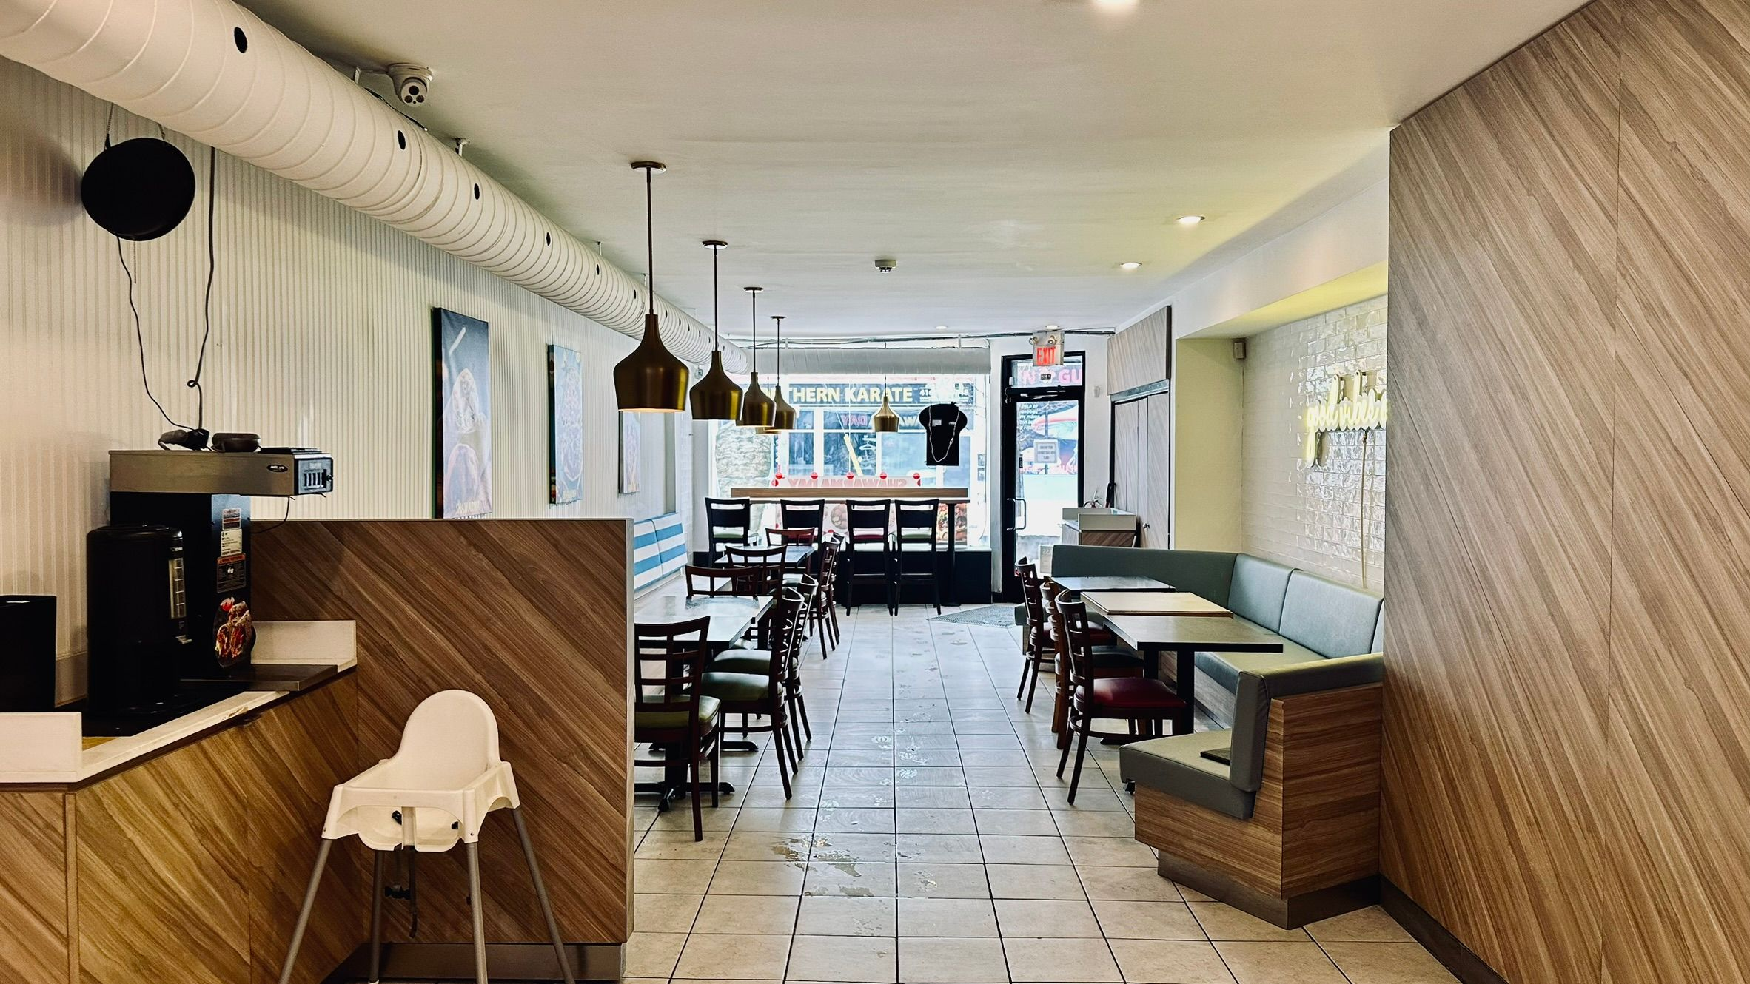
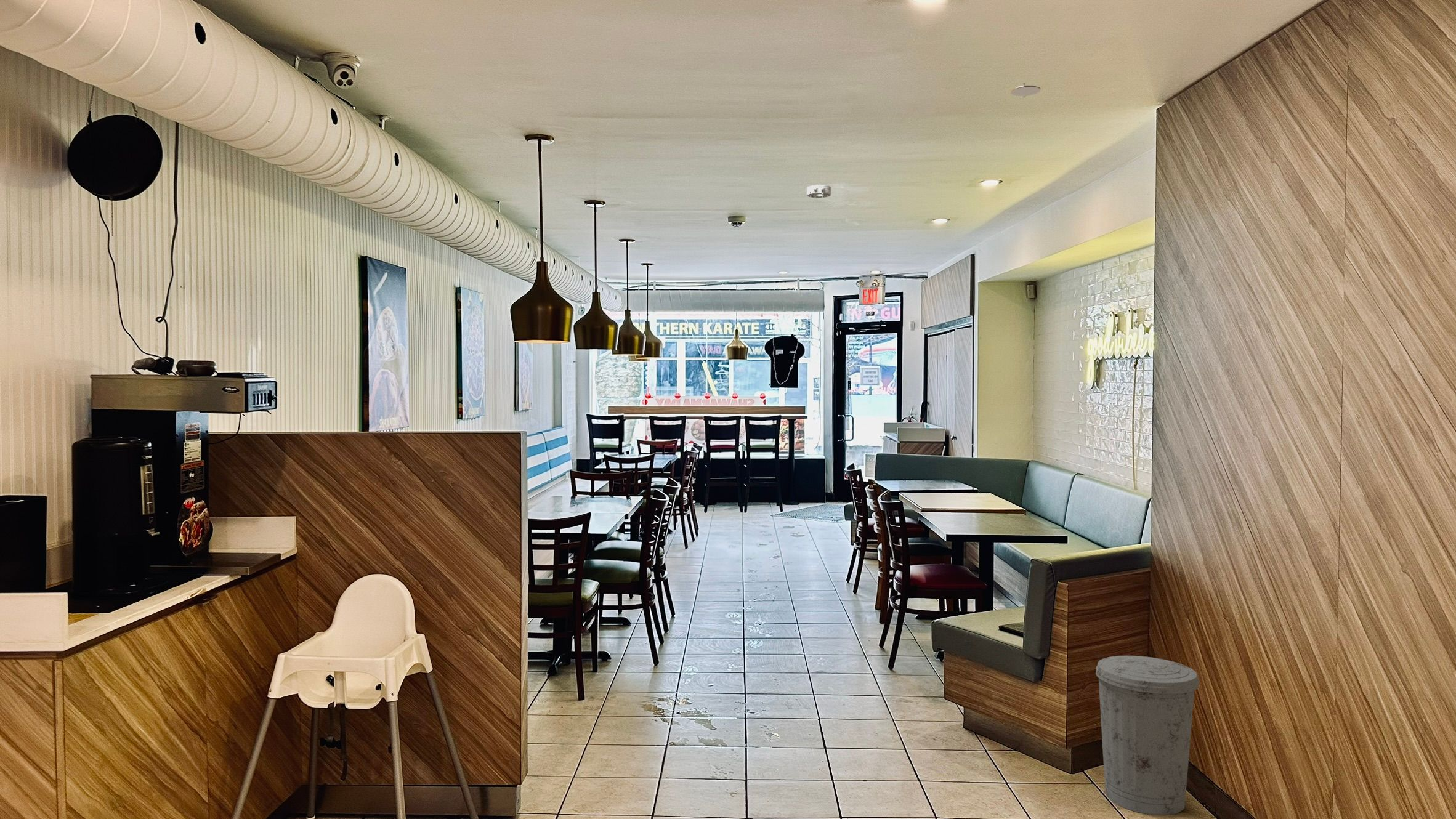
+ smoke detector [806,184,831,198]
+ trash can [1095,655,1200,816]
+ recessed light [1011,82,1041,98]
